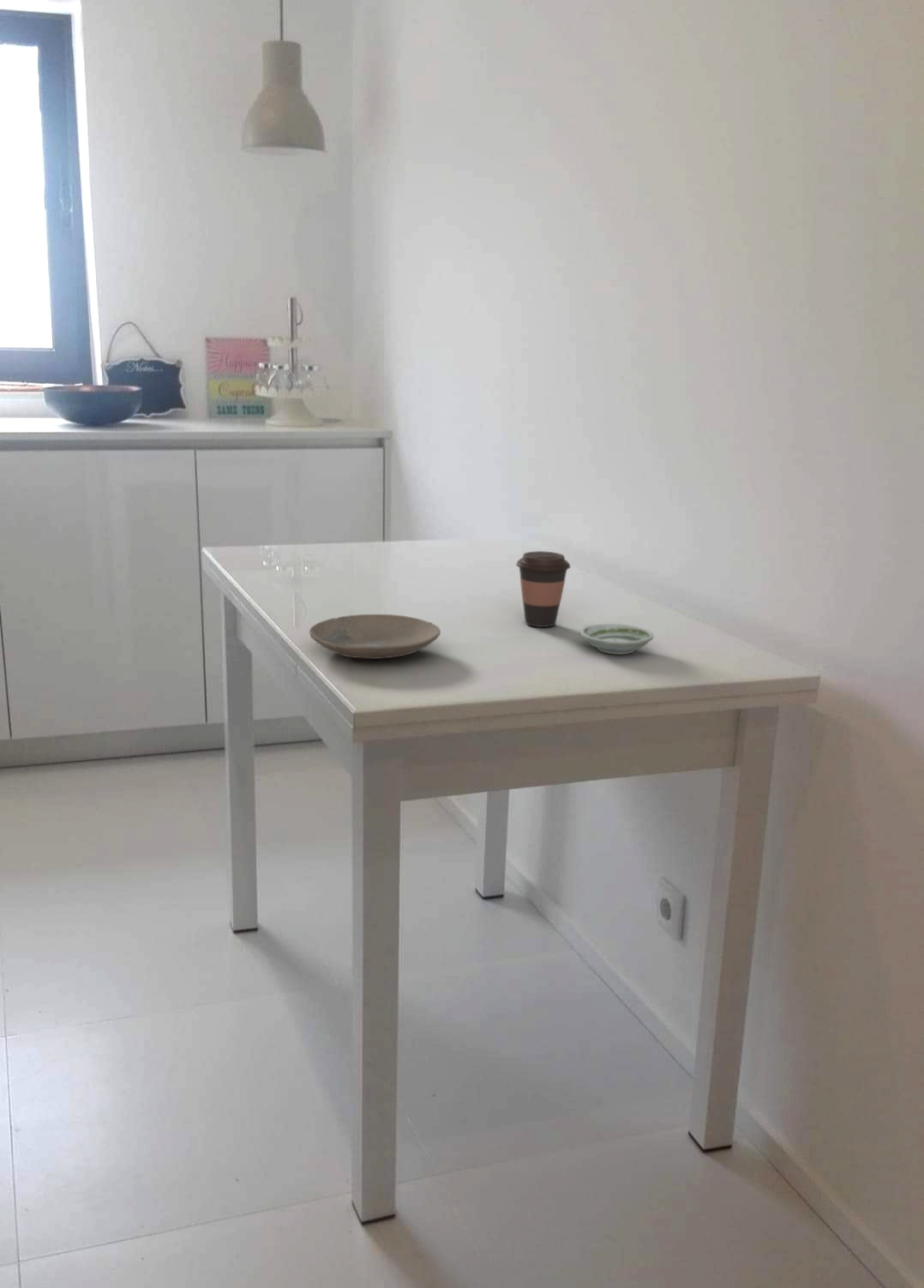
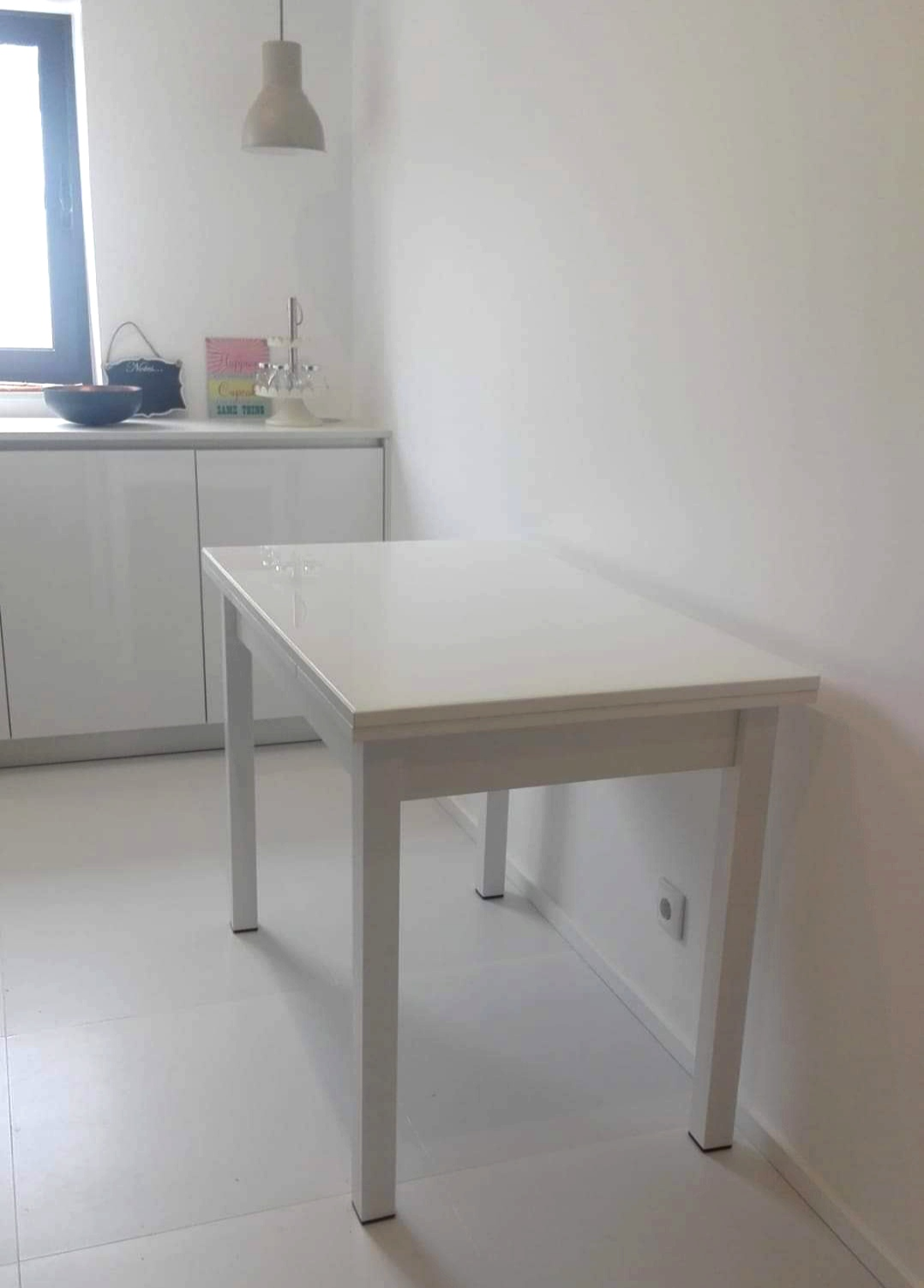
- plate [309,614,441,660]
- saucer [580,623,655,655]
- coffee cup [515,550,572,628]
